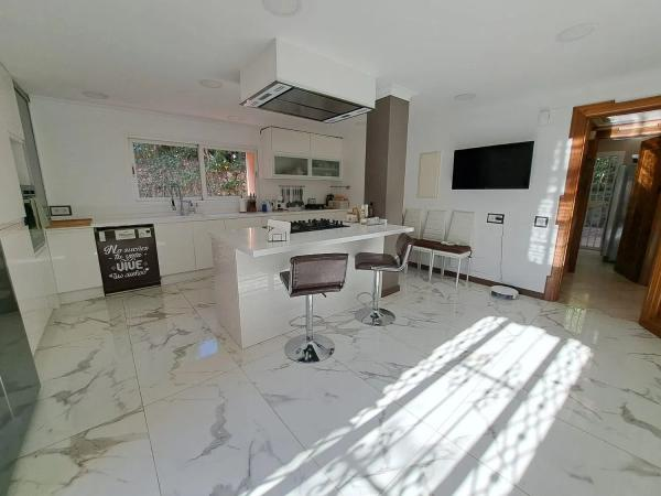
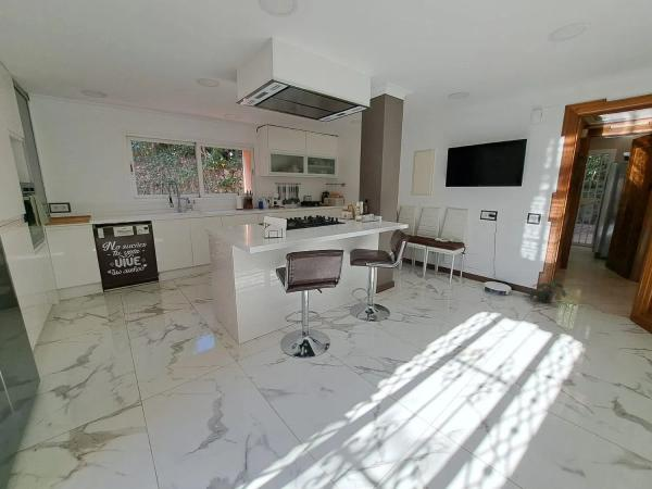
+ potted plant [528,278,567,304]
